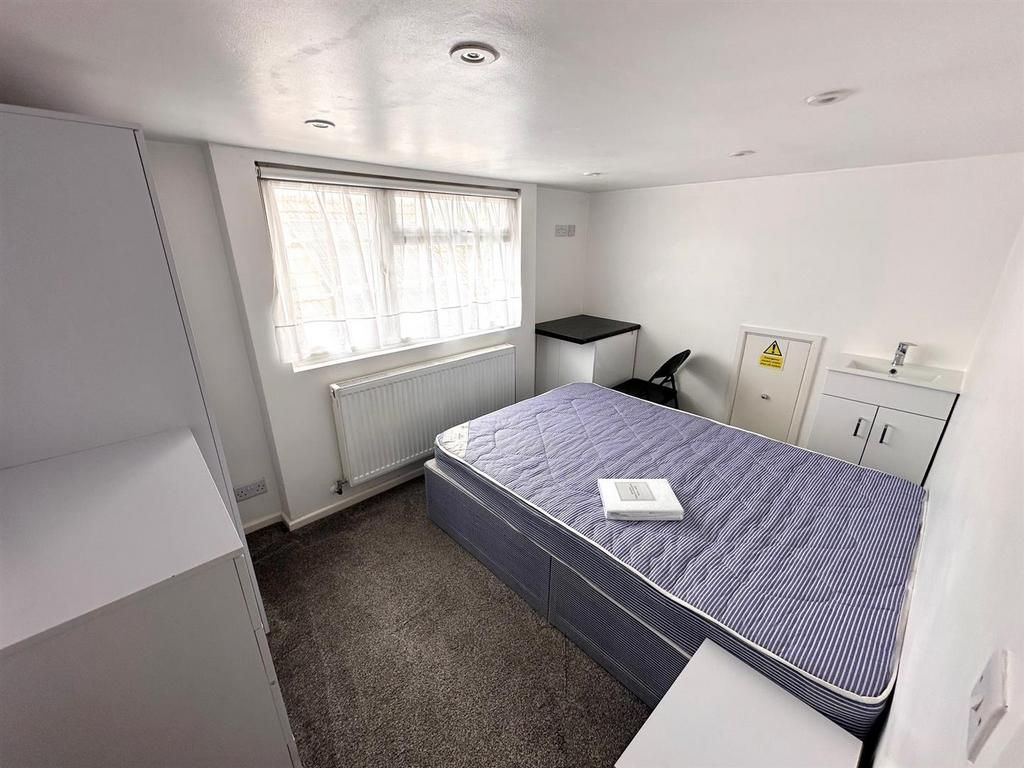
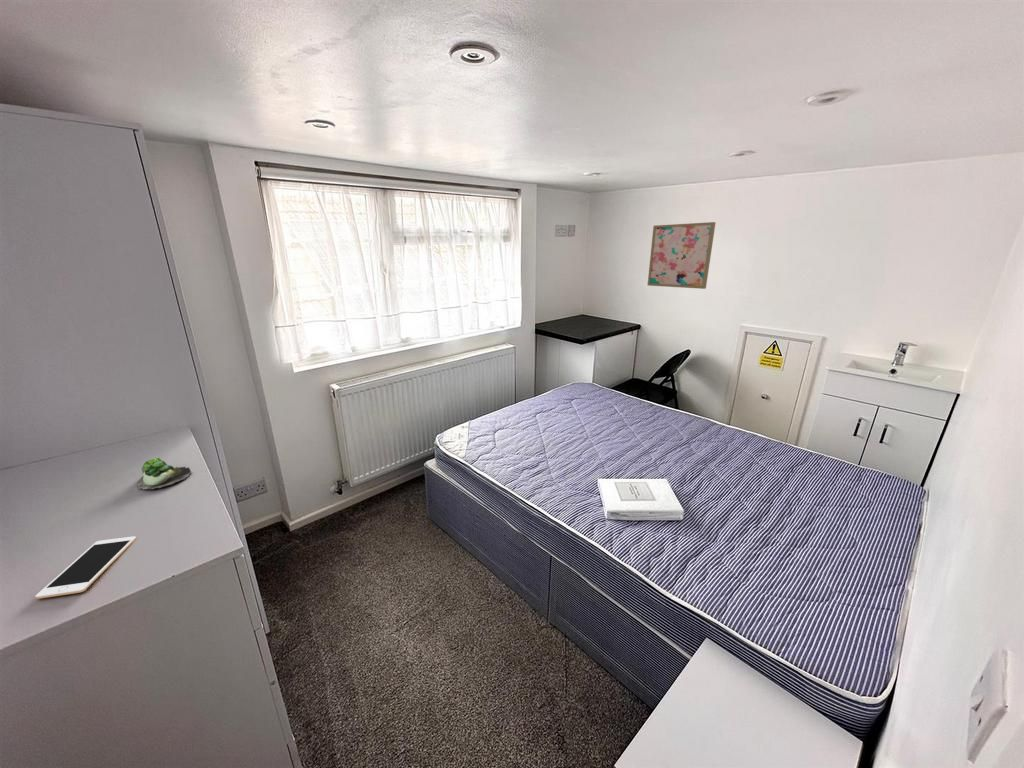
+ cell phone [34,535,137,600]
+ succulent plant [137,457,192,490]
+ wall art [646,221,716,290]
